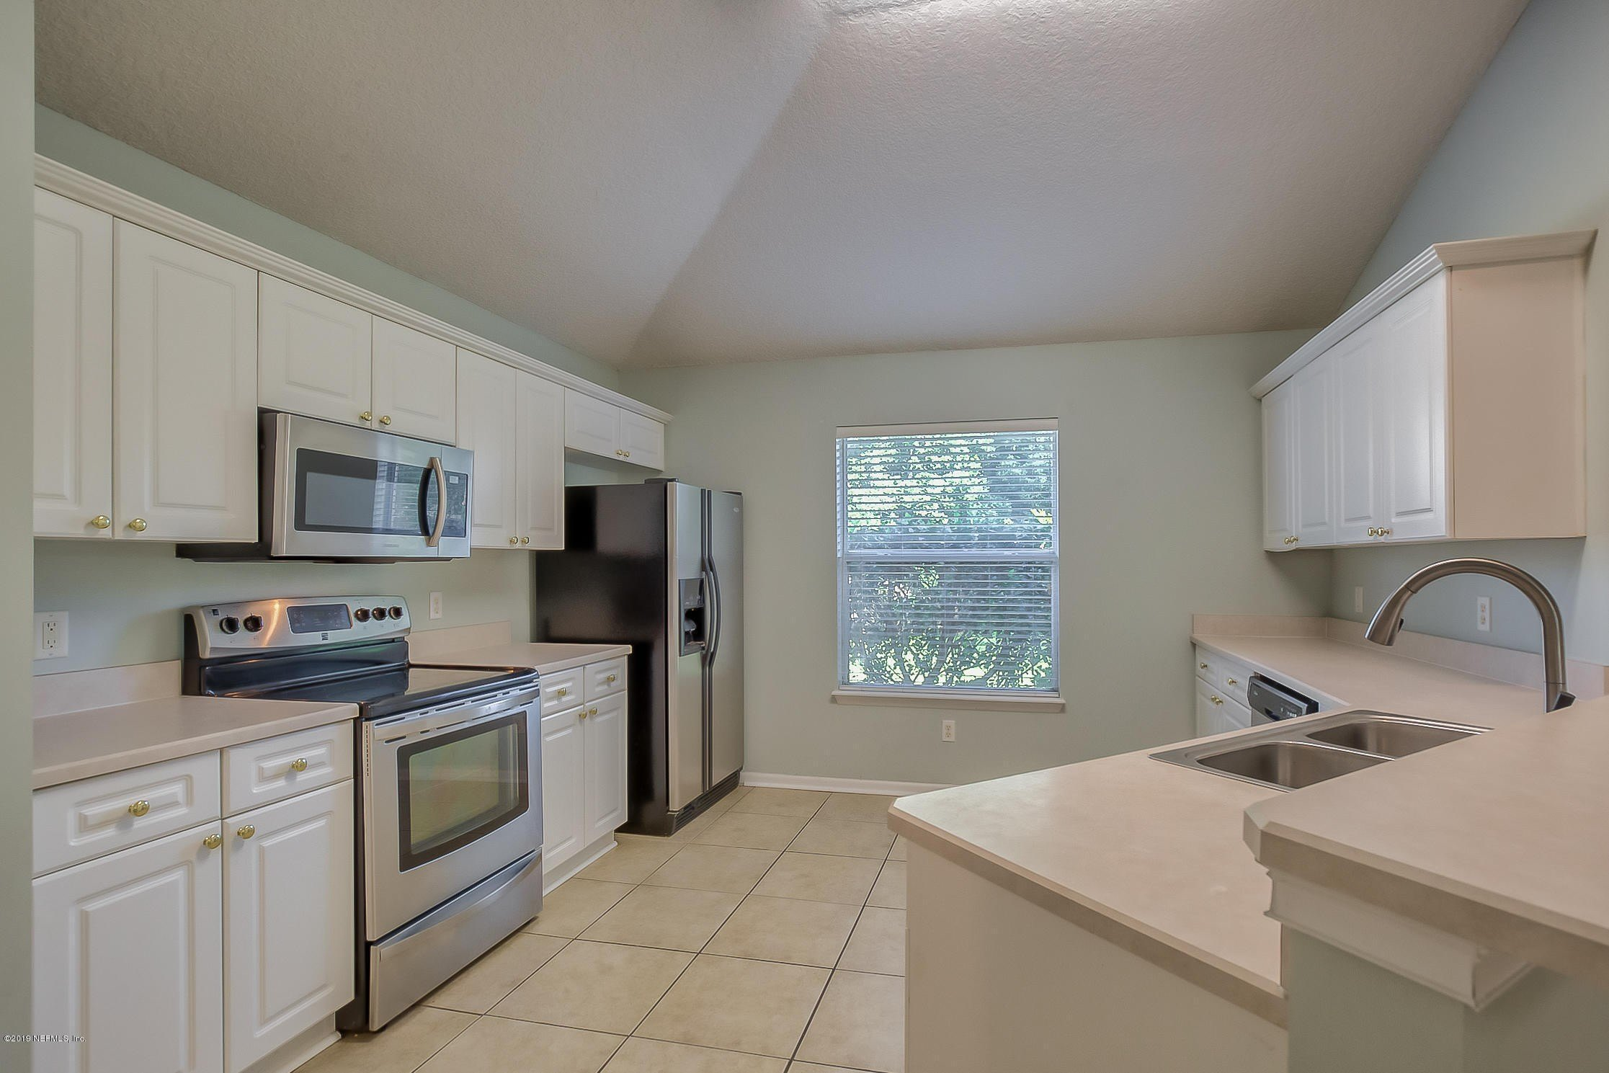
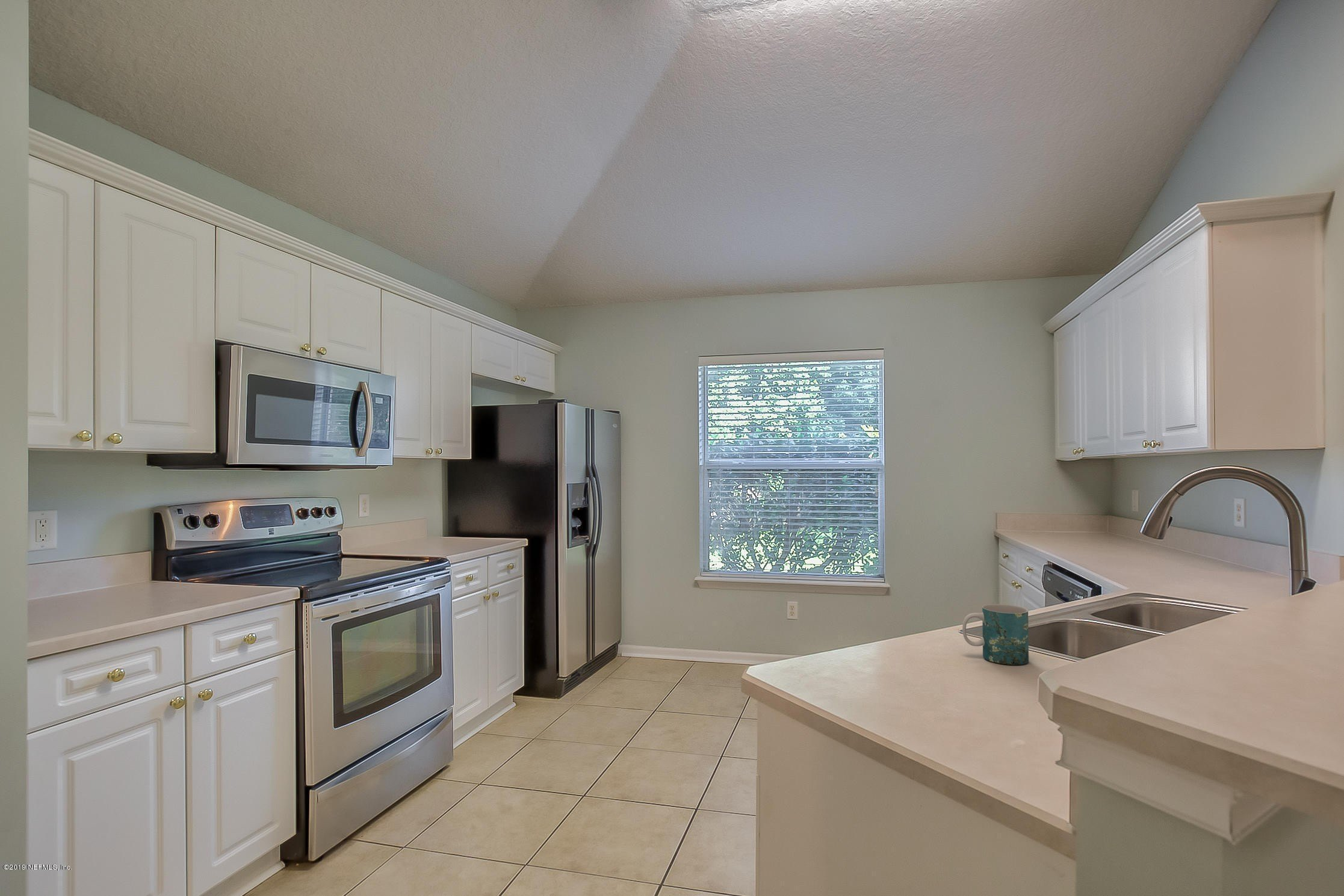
+ mug [962,604,1029,666]
